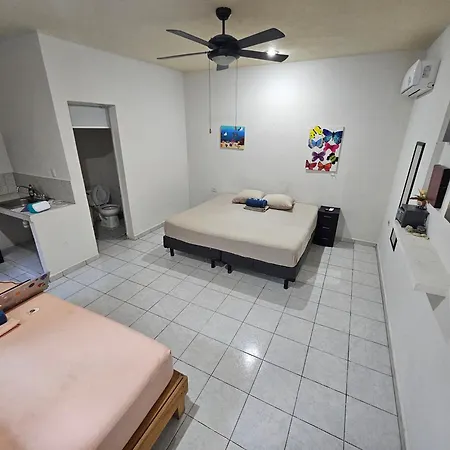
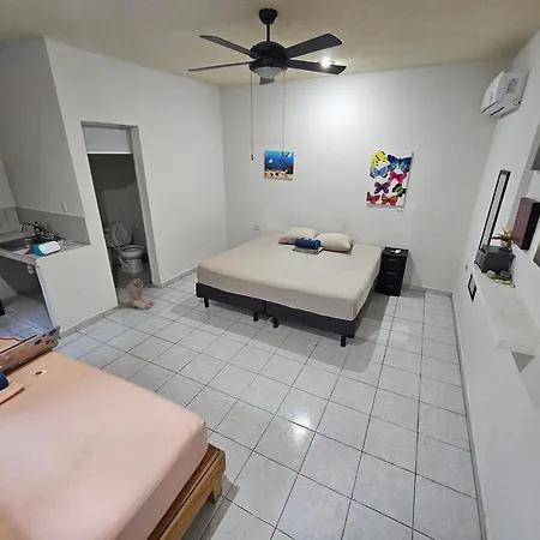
+ boots [126,277,156,311]
